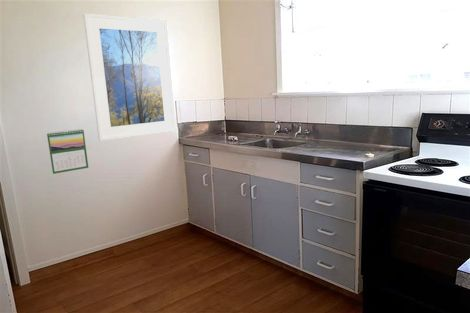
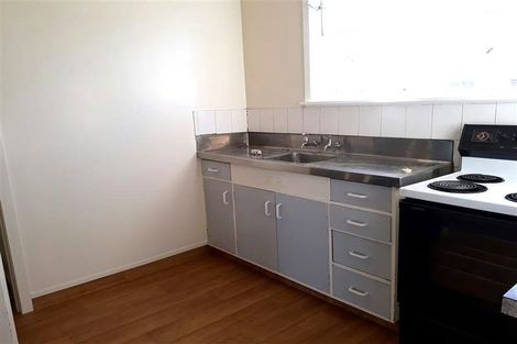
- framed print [82,12,177,142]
- calendar [46,128,89,175]
